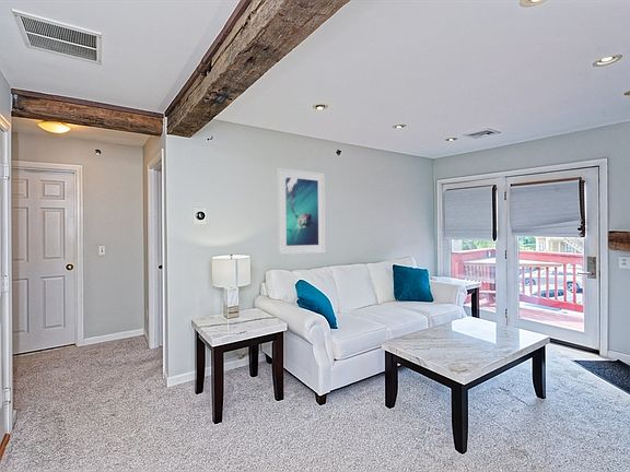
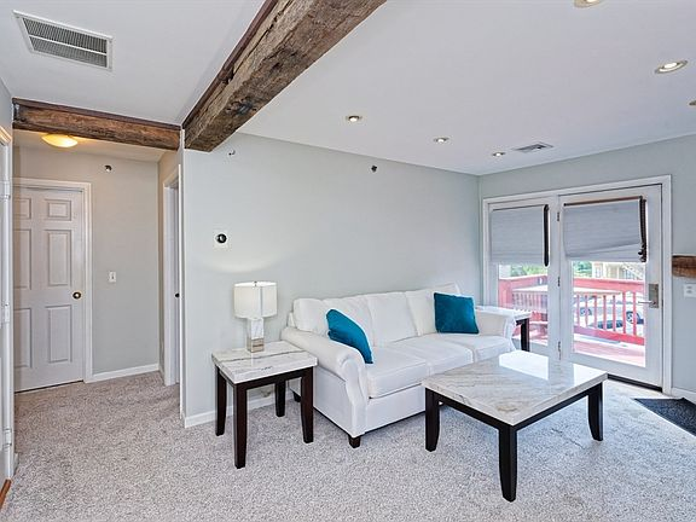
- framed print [277,167,326,256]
